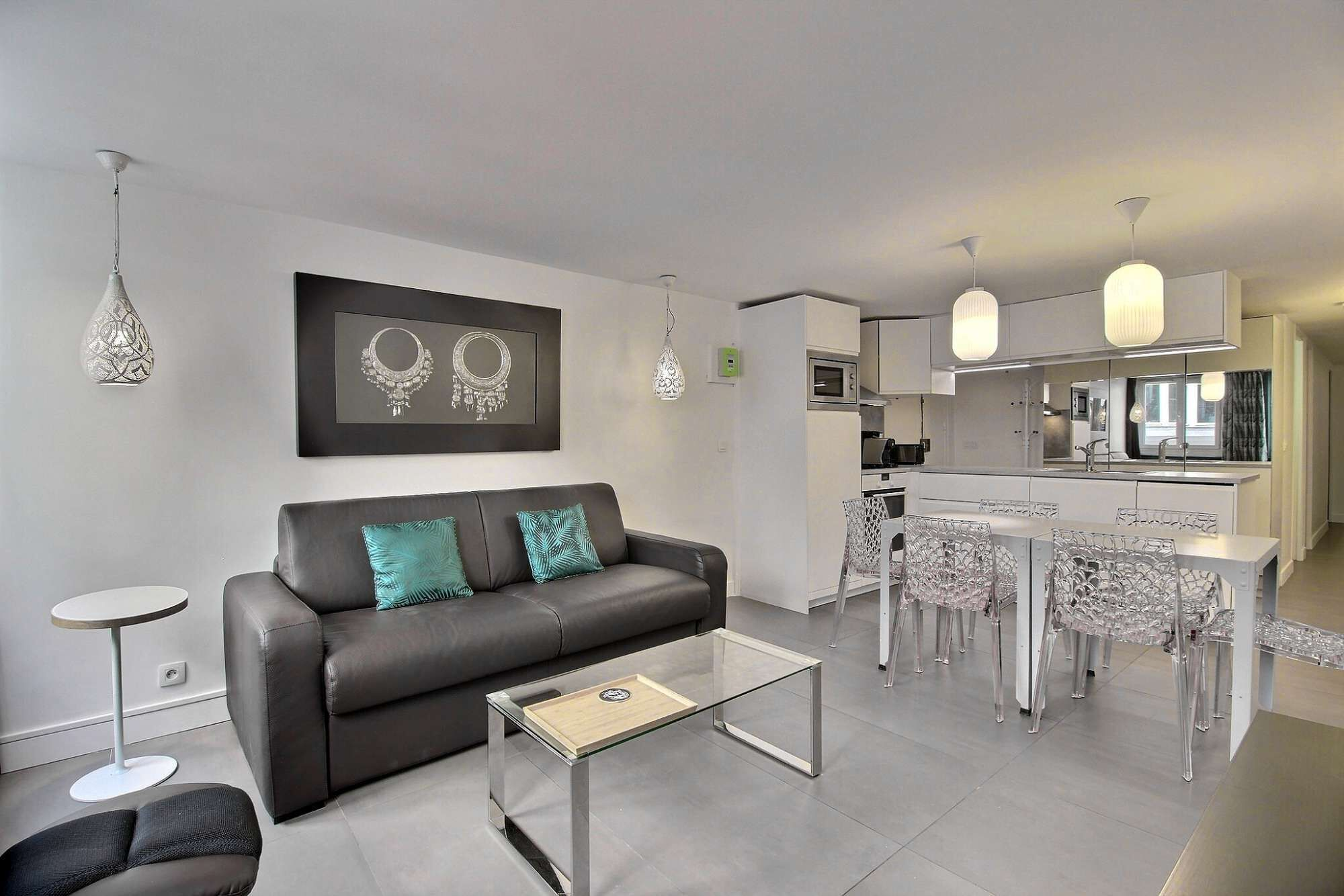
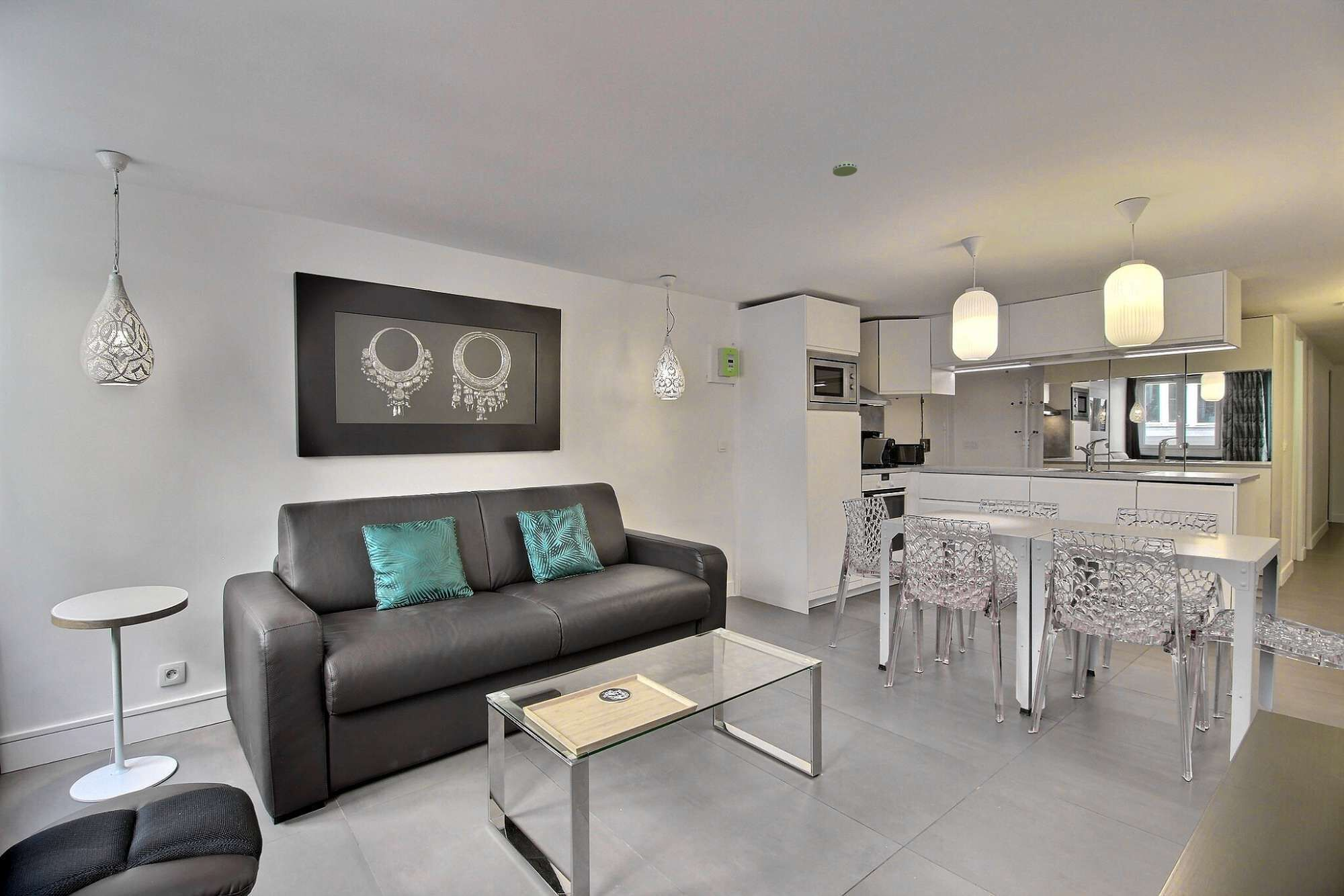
+ smoke detector [832,161,858,177]
